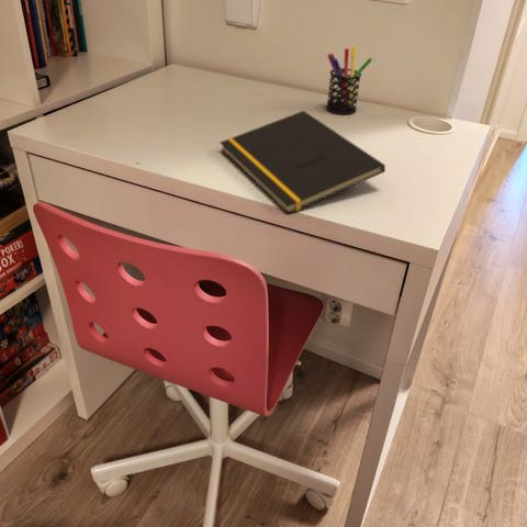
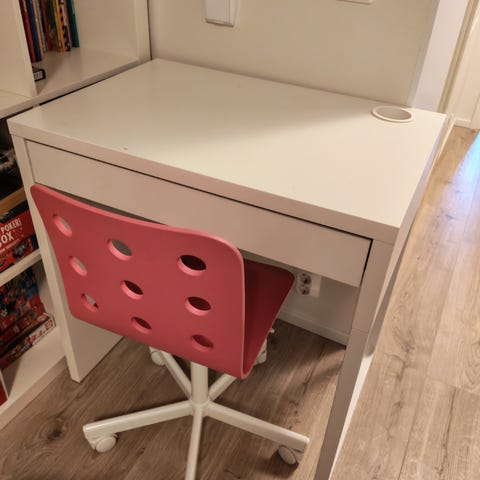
- notepad [218,110,386,215]
- pen holder [325,46,373,115]
